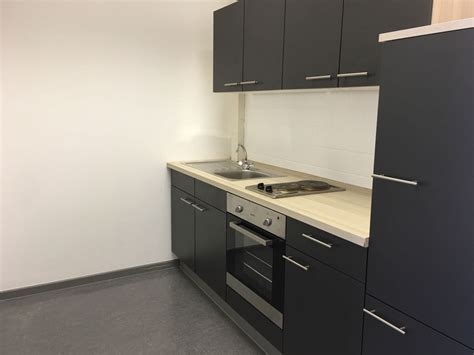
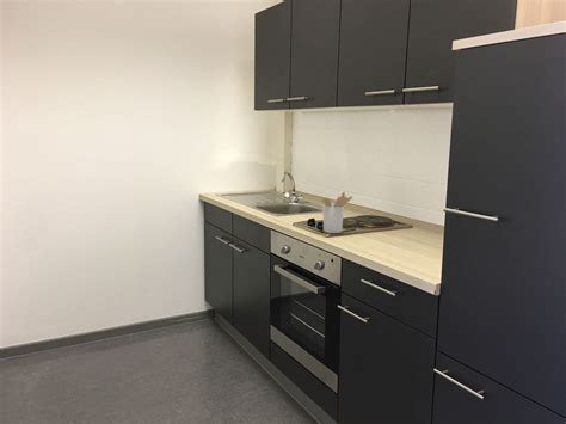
+ utensil holder [321,191,353,234]
